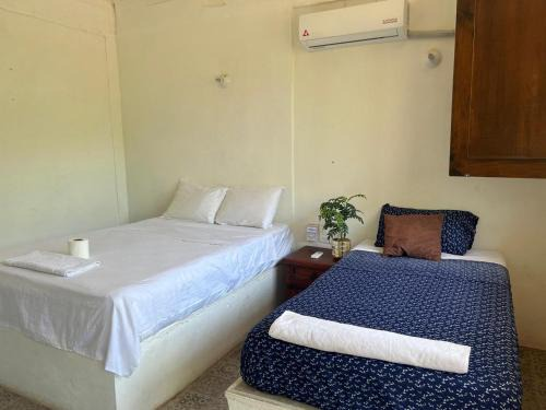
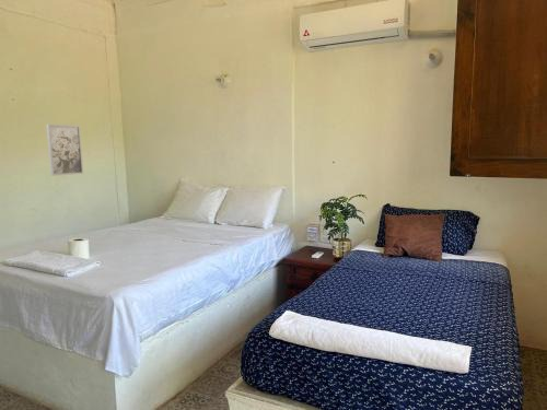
+ wall art [45,124,84,177]
